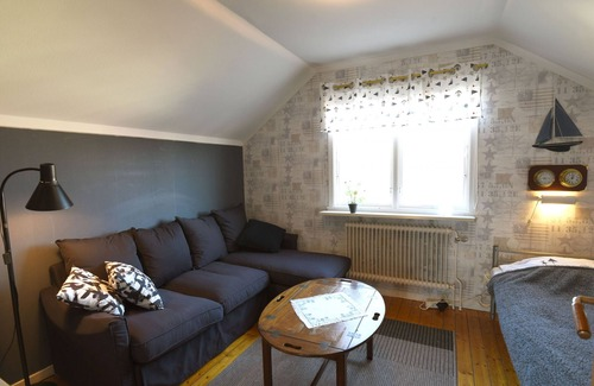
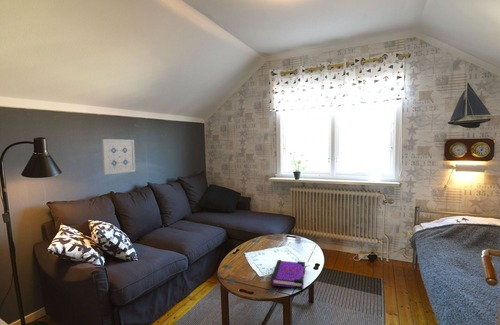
+ board game [270,259,306,291]
+ wall art [100,138,136,176]
